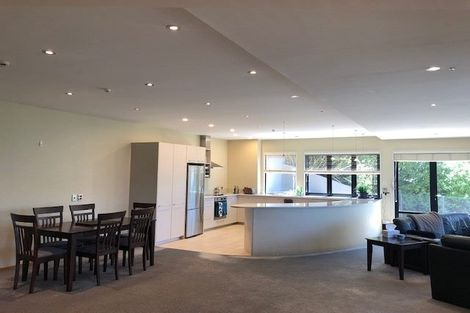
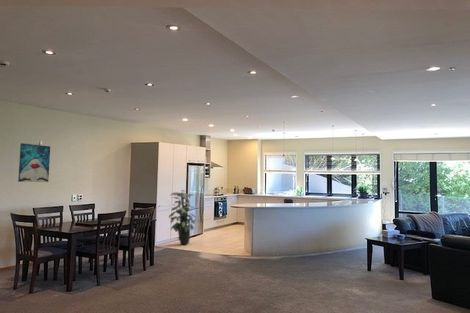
+ indoor plant [168,189,197,245]
+ wall art [17,142,51,183]
